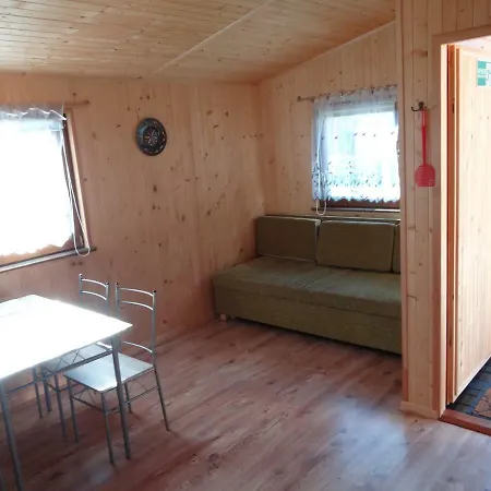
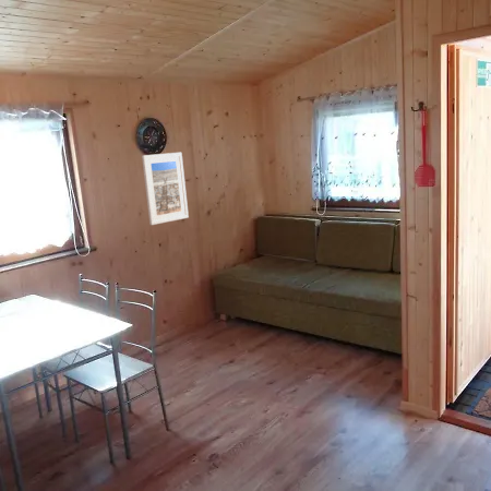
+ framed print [141,152,190,226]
